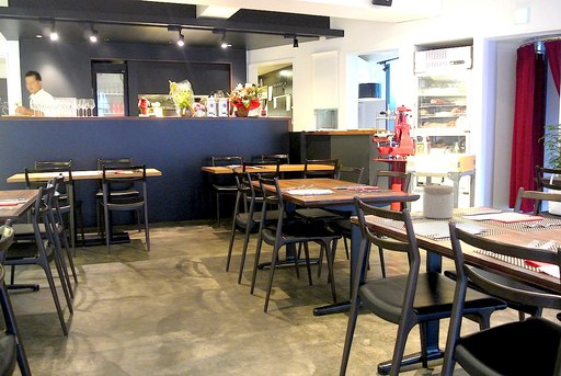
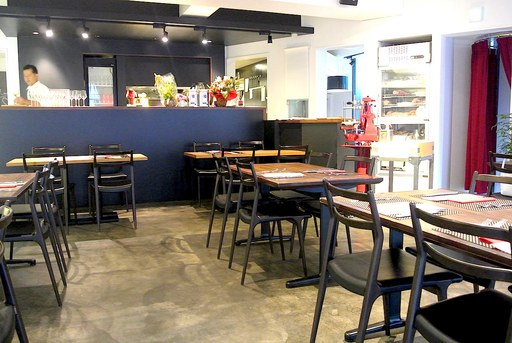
- jar [422,184,455,220]
